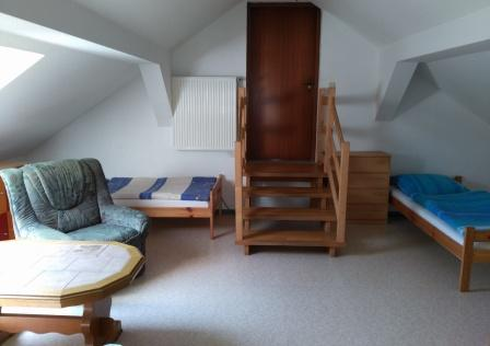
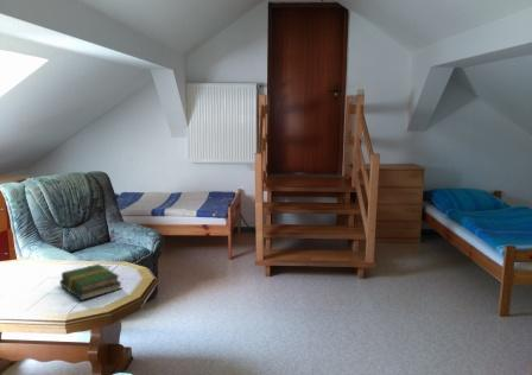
+ book [58,263,124,301]
